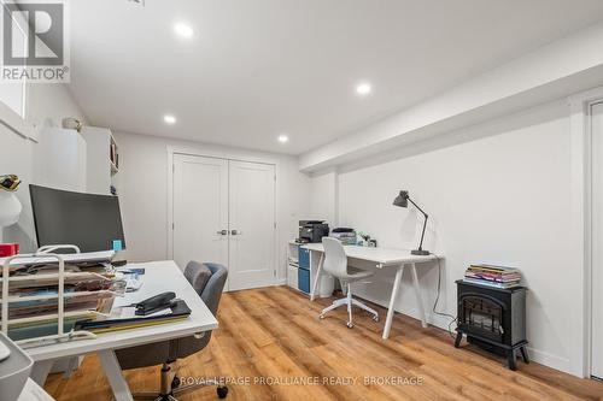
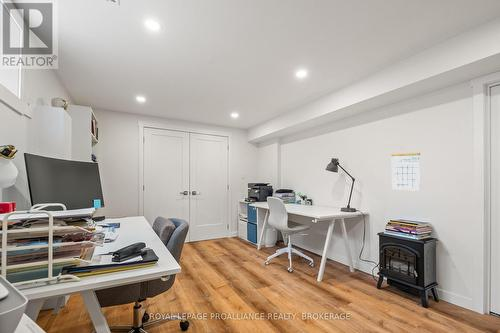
+ calendar [390,147,421,192]
